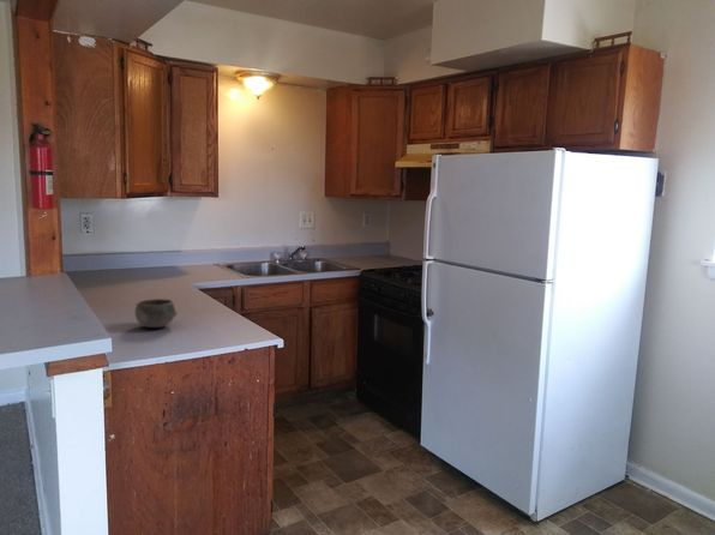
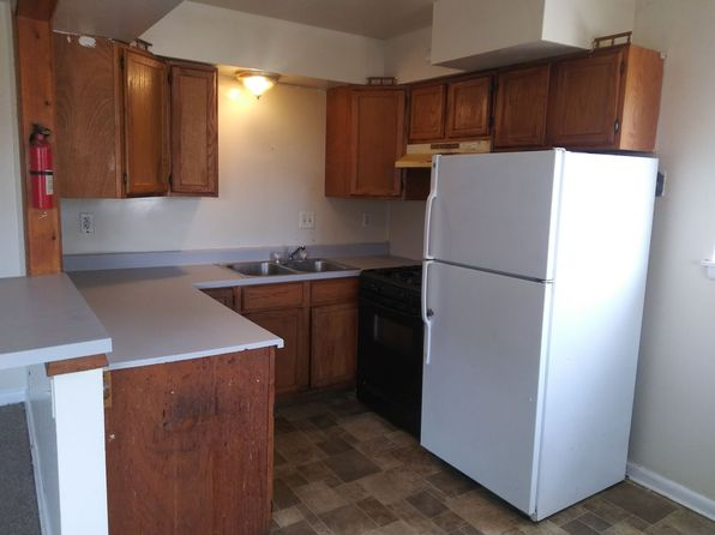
- bowl [134,297,179,329]
